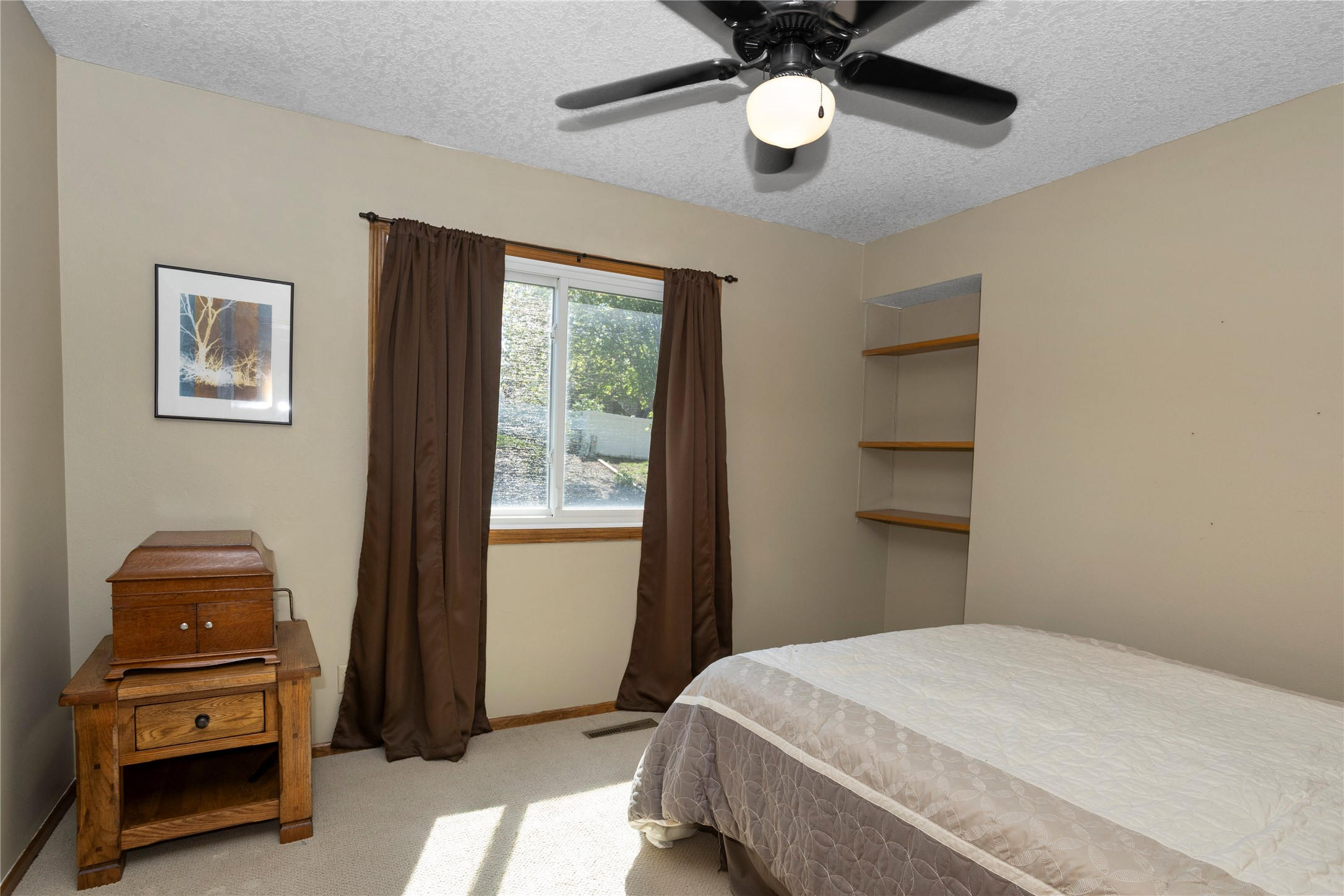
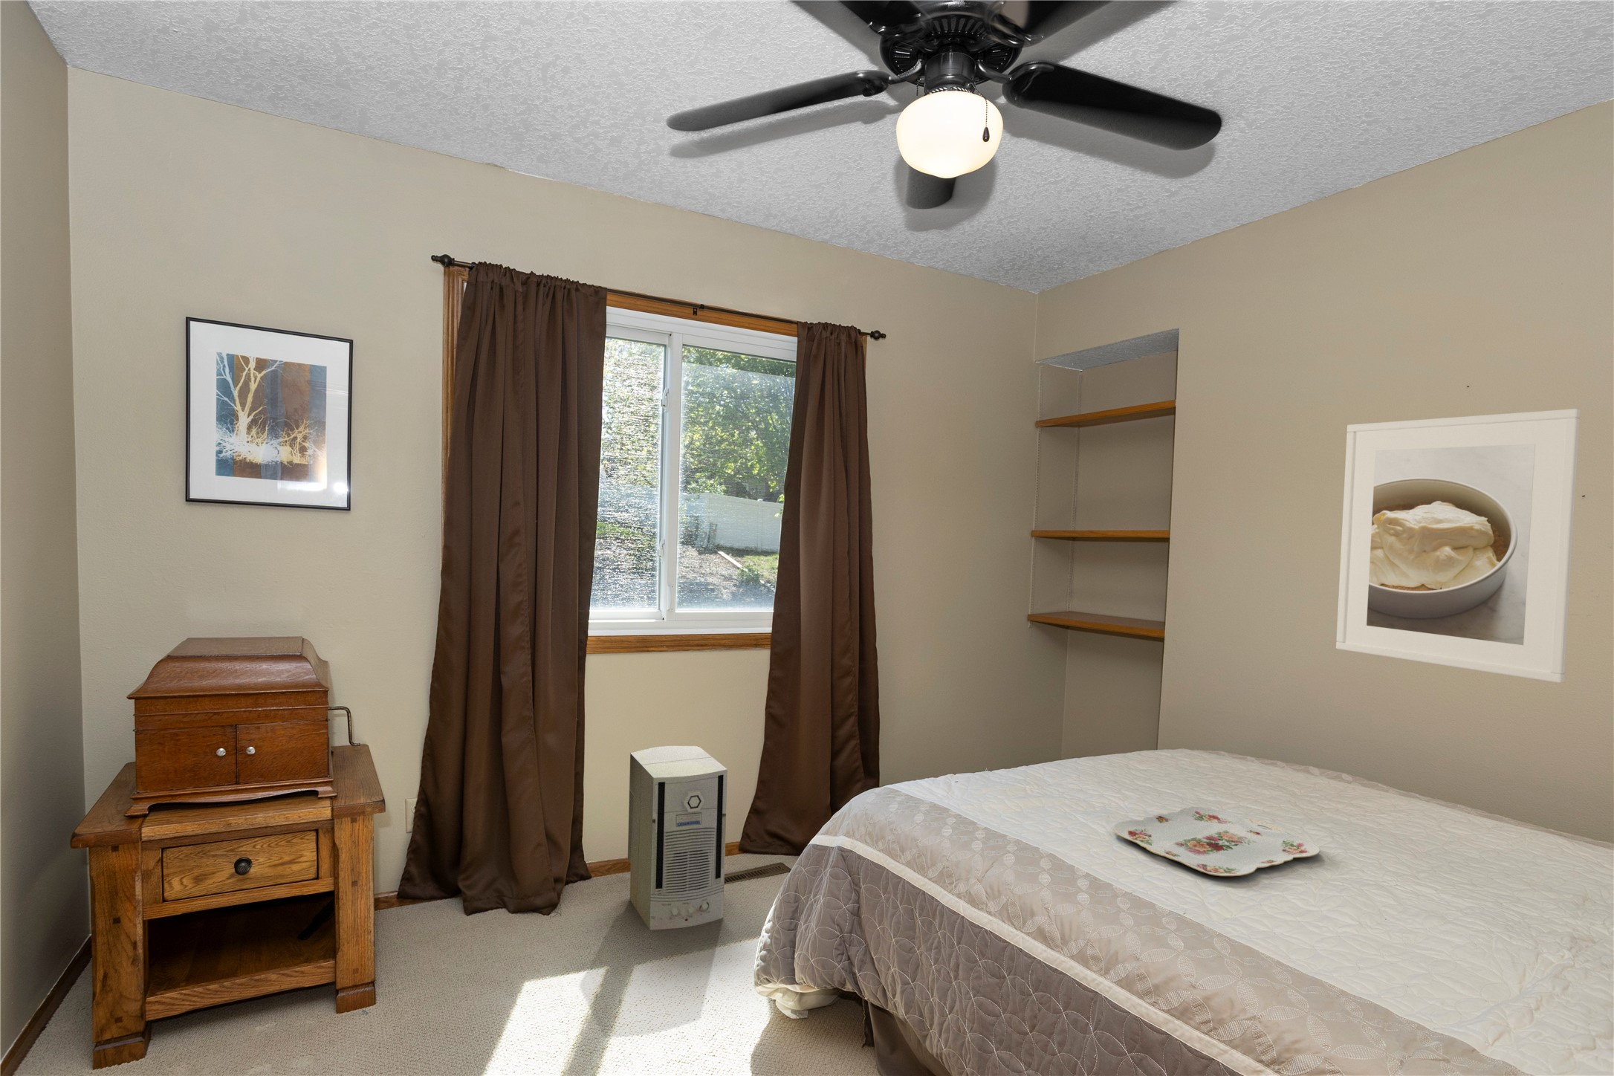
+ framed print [1335,408,1582,683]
+ air purifier [627,746,728,931]
+ serving tray [1112,806,1321,877]
